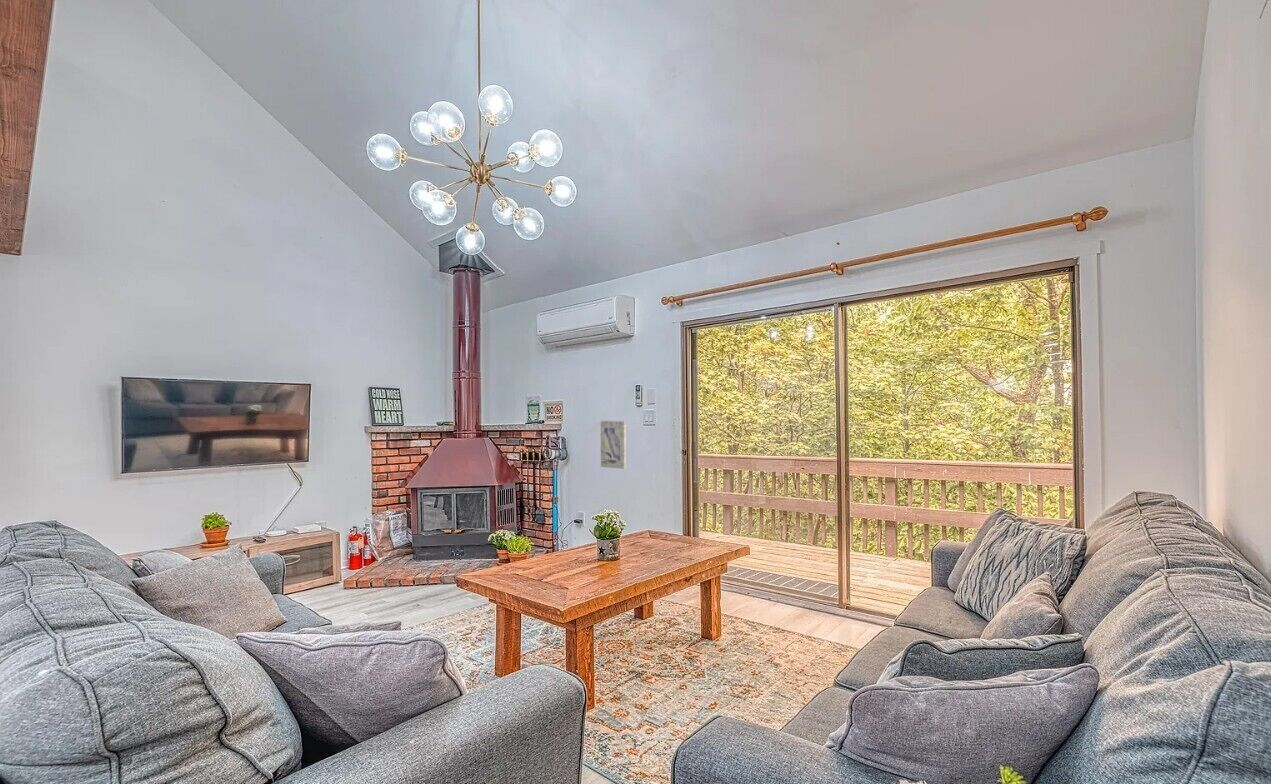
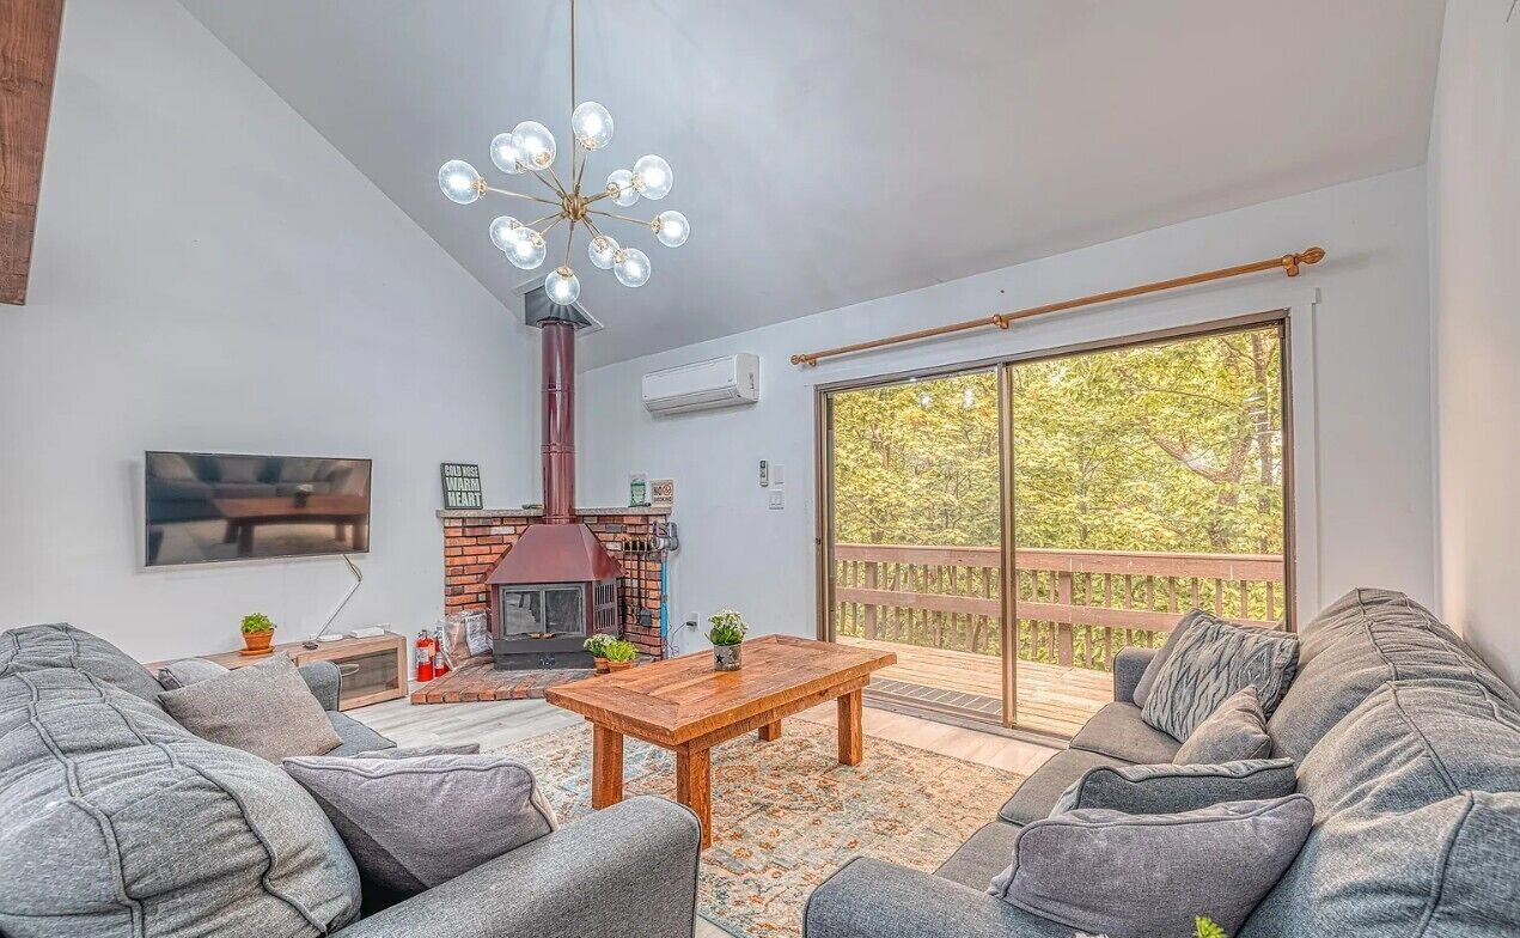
- wall art [600,420,627,470]
